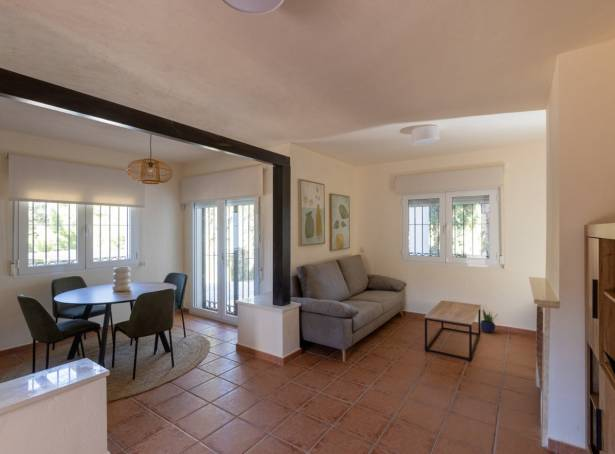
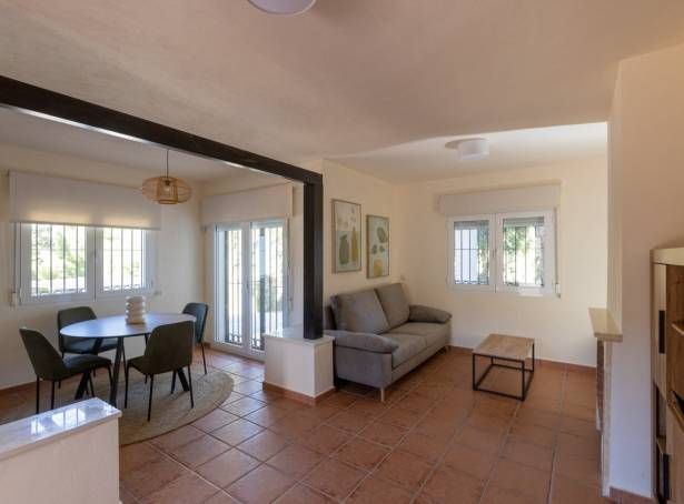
- potted plant [480,308,498,333]
